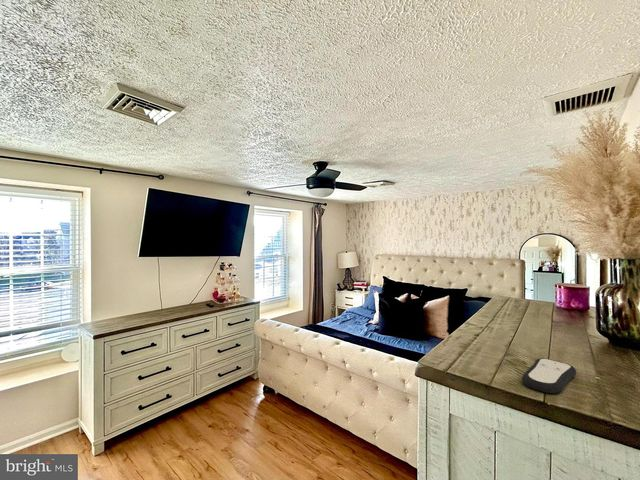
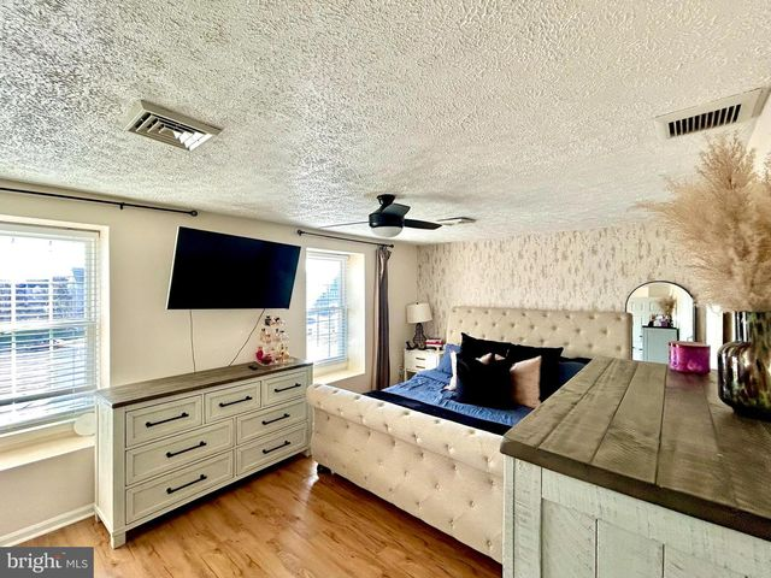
- remote control [522,357,577,394]
